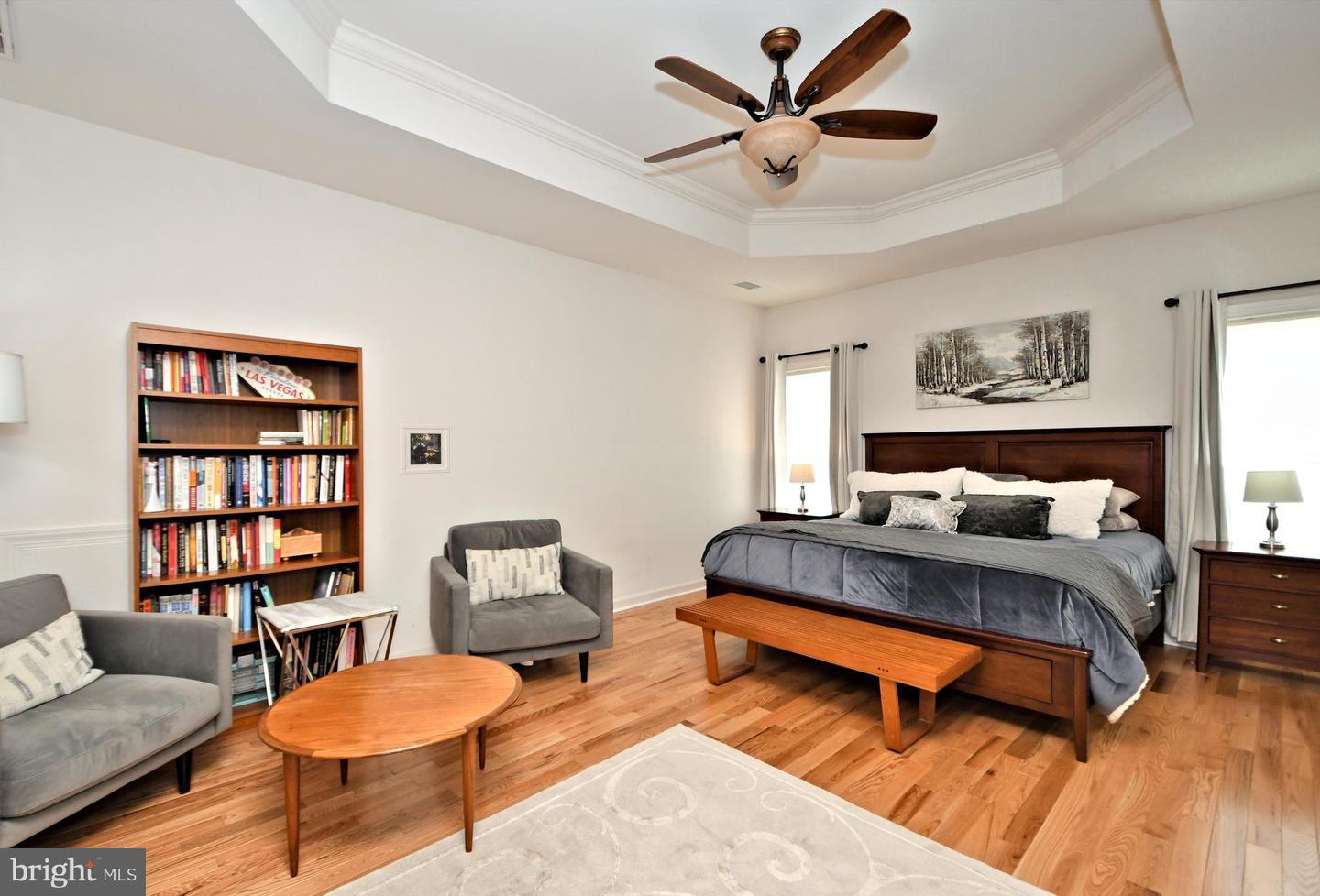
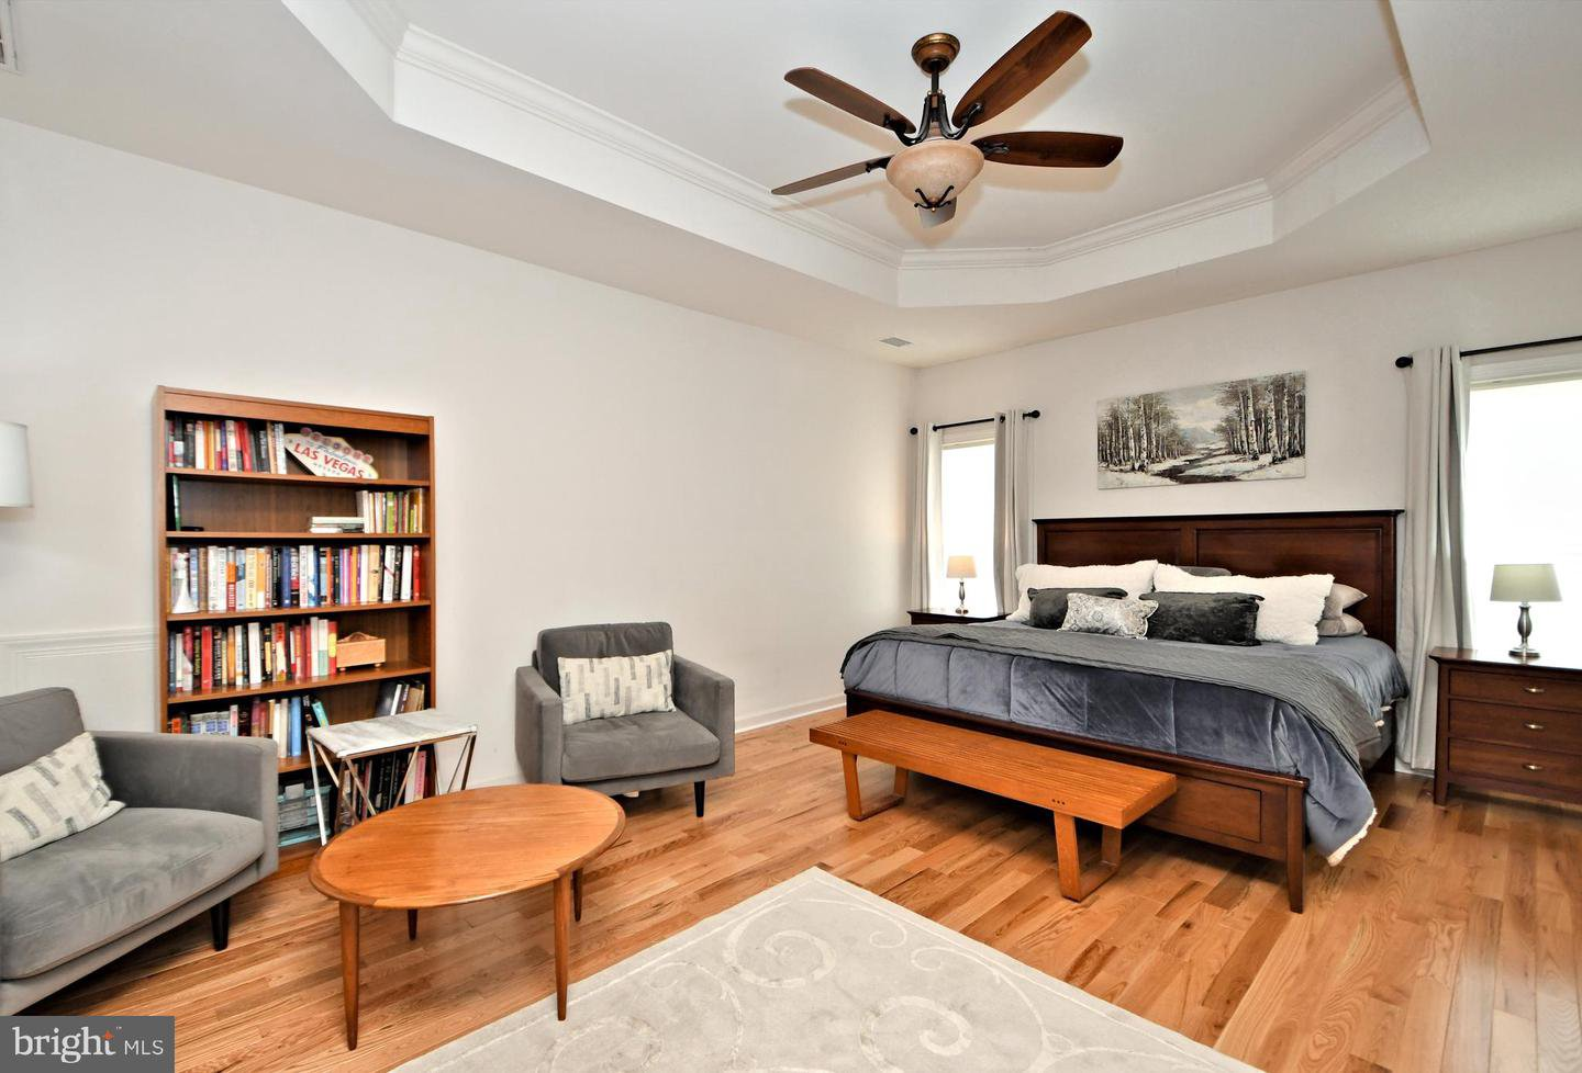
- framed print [399,423,451,475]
